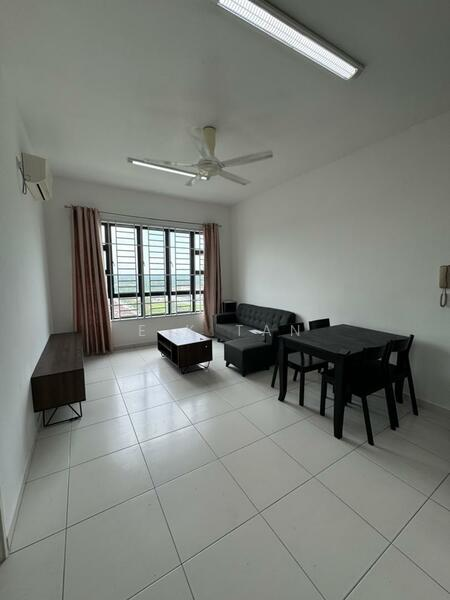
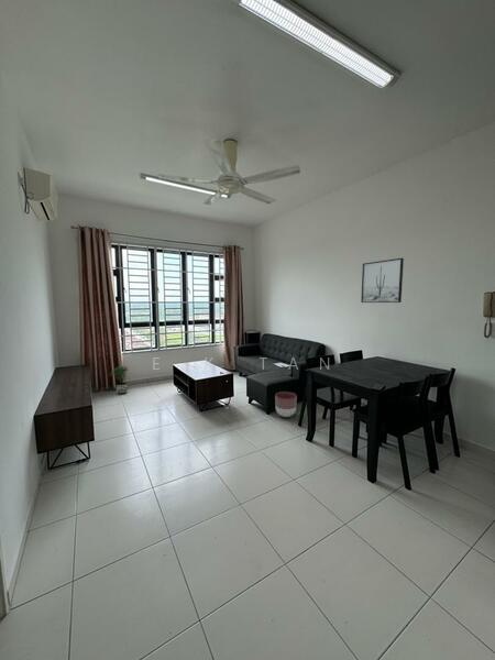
+ potted plant [110,365,131,396]
+ wall art [360,257,405,304]
+ planter [274,391,298,418]
